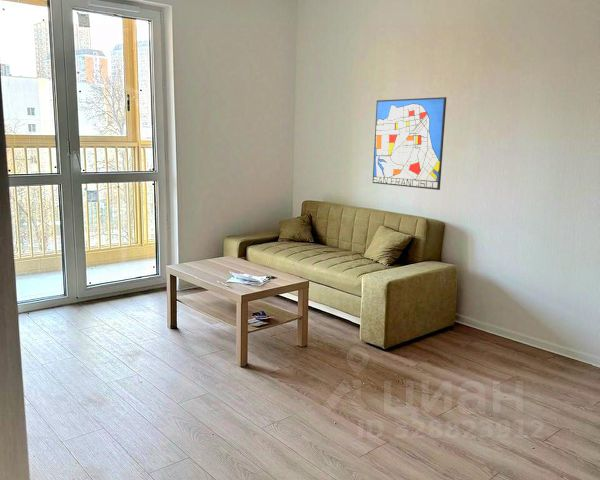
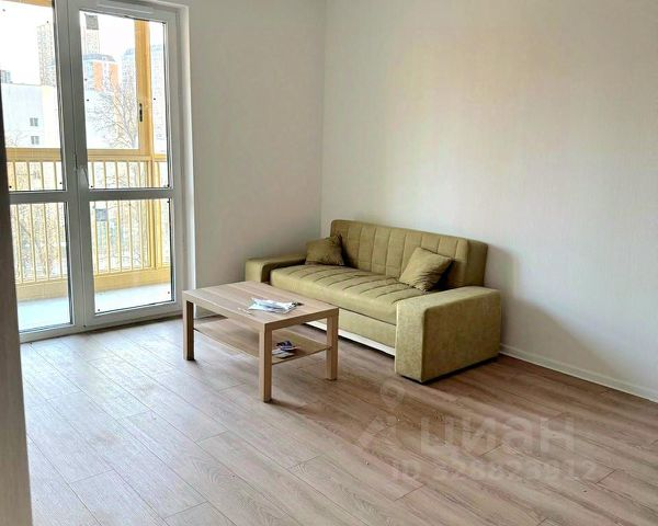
- wall art [372,96,447,191]
